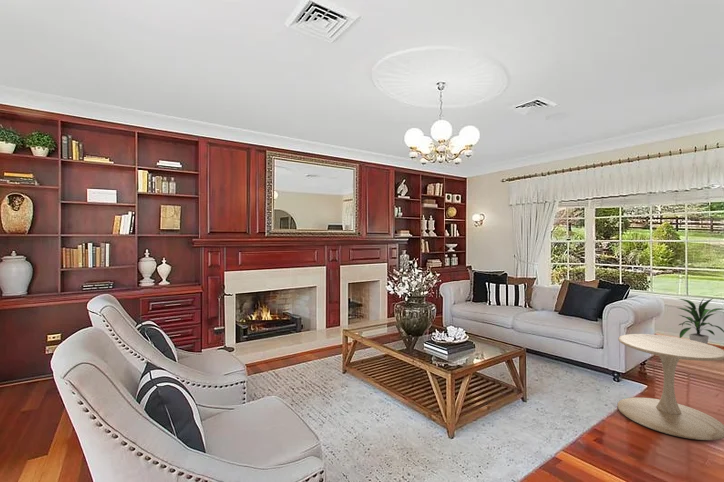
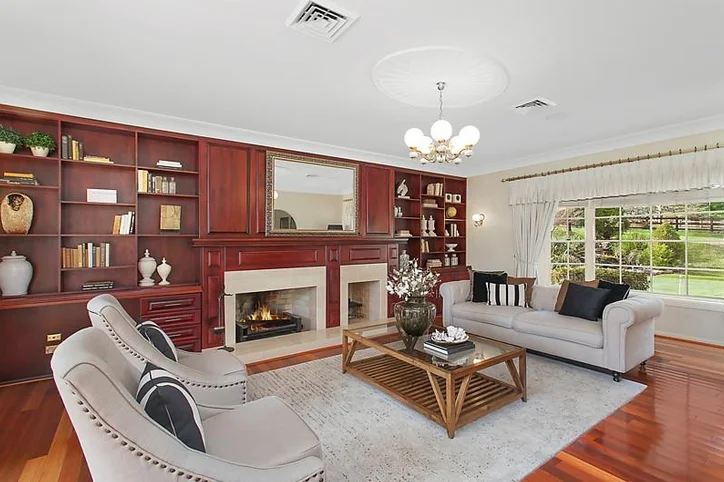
- indoor plant [675,297,724,344]
- side table [617,333,724,441]
